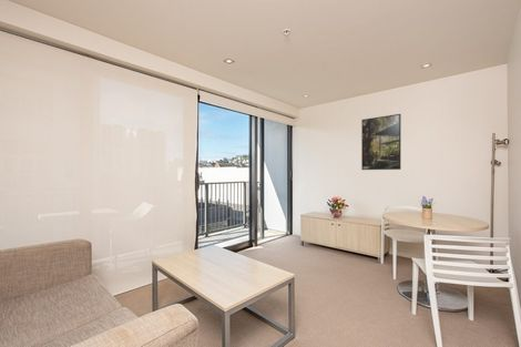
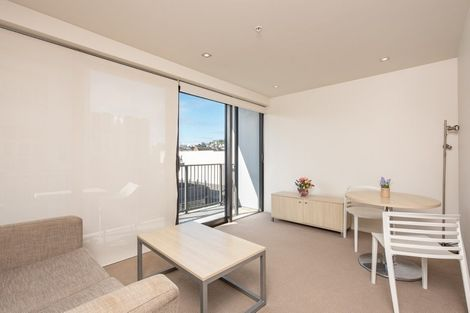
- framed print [360,113,402,171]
